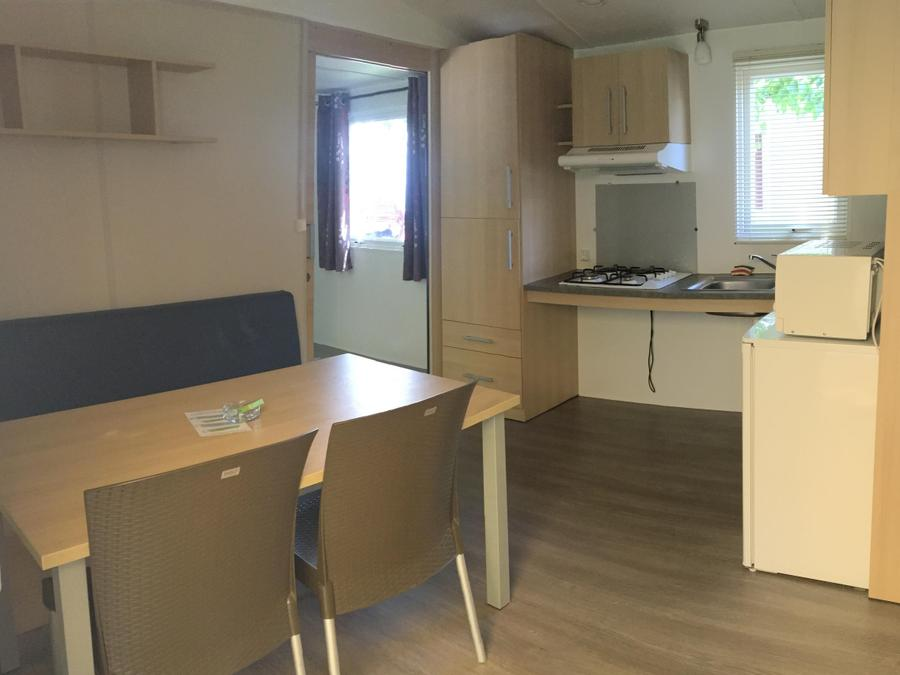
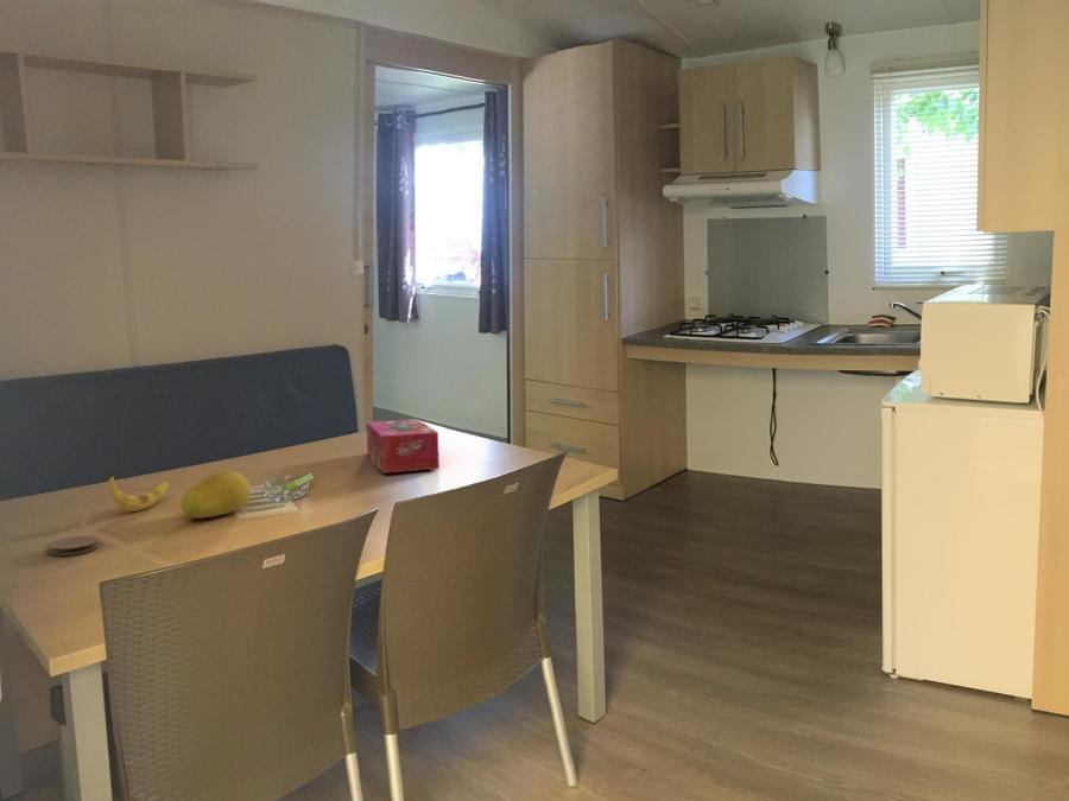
+ coaster [45,535,100,557]
+ tissue box [365,418,441,475]
+ fruit [179,470,252,520]
+ banana [107,473,170,513]
